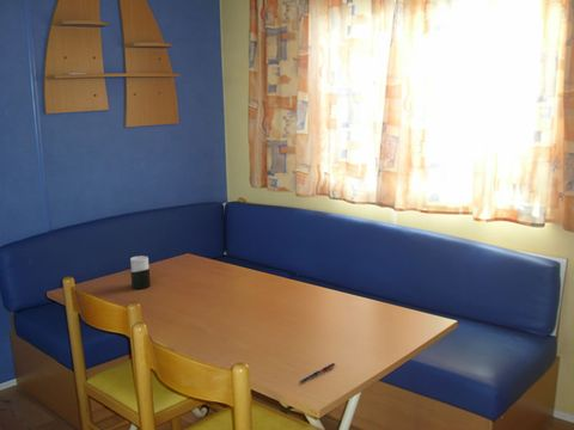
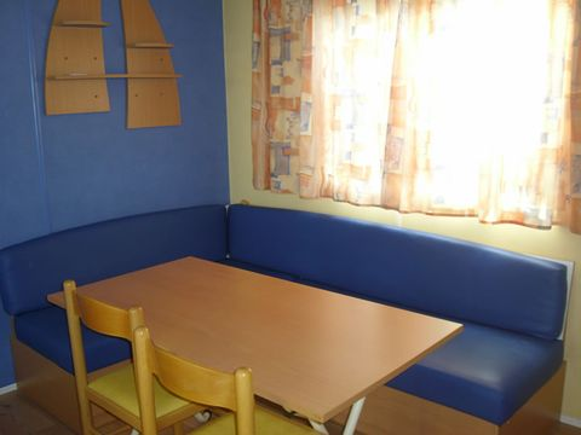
- cup [129,254,152,290]
- pen [298,362,336,383]
